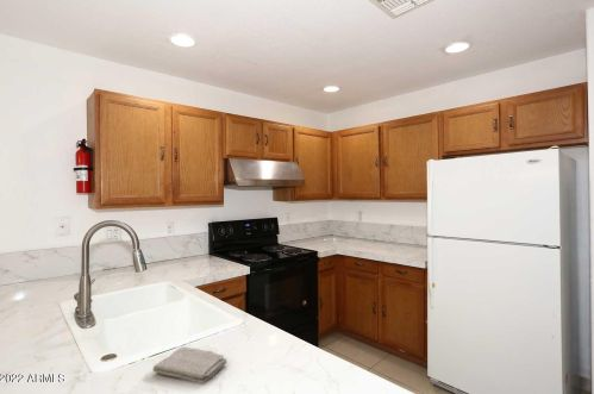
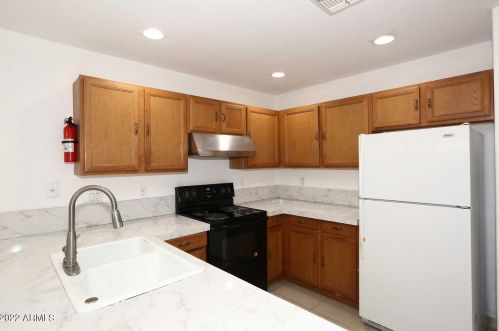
- washcloth [151,345,229,384]
